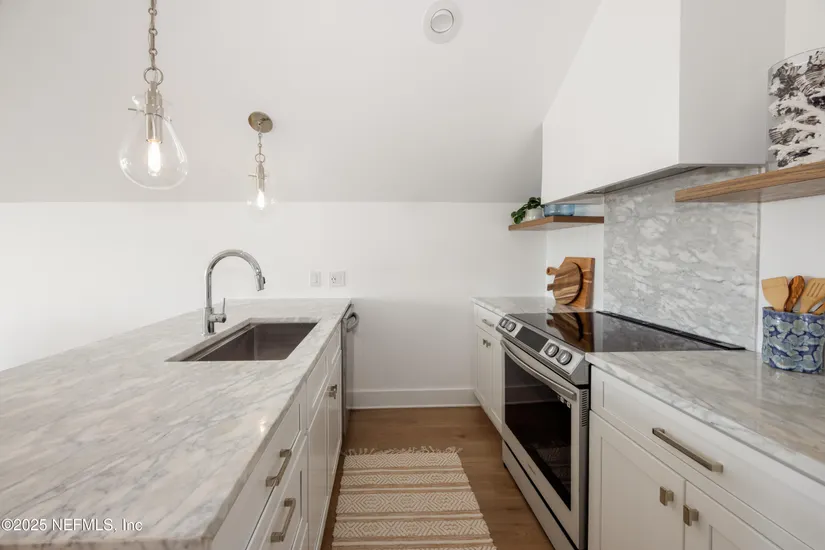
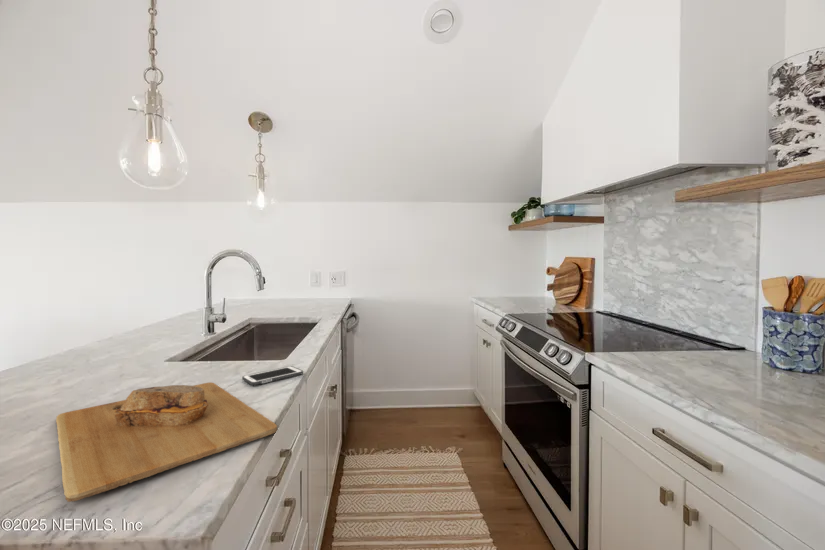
+ cutting board [55,381,278,503]
+ cell phone [241,365,304,386]
